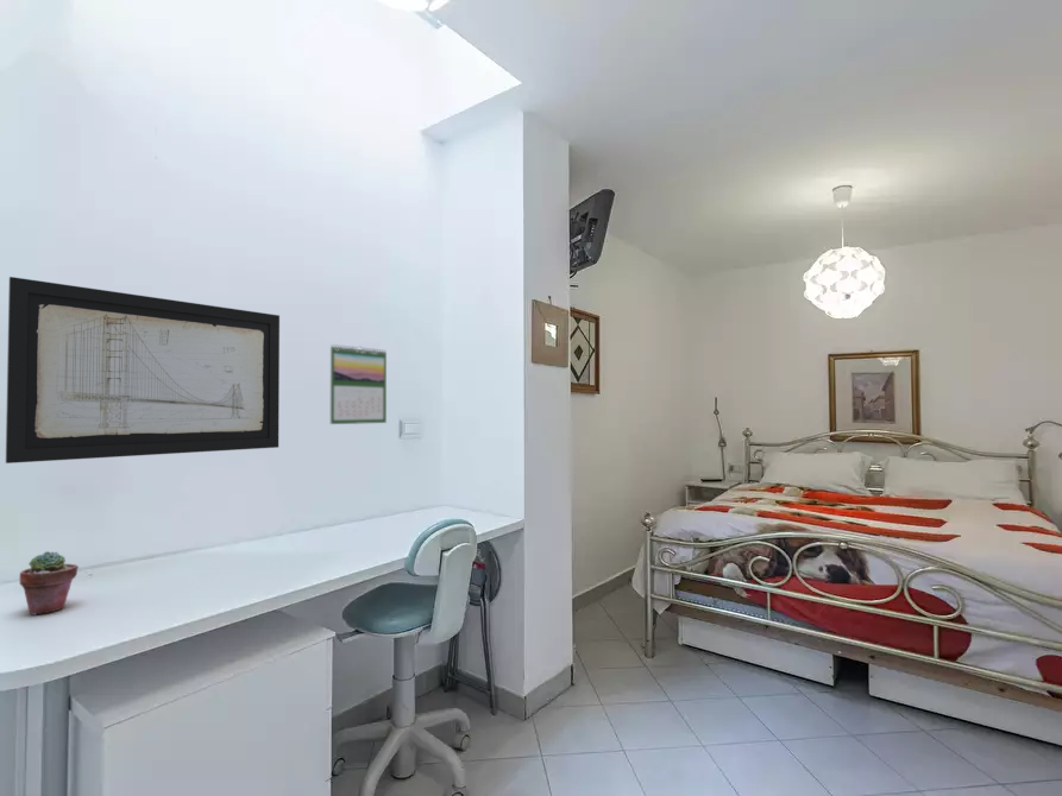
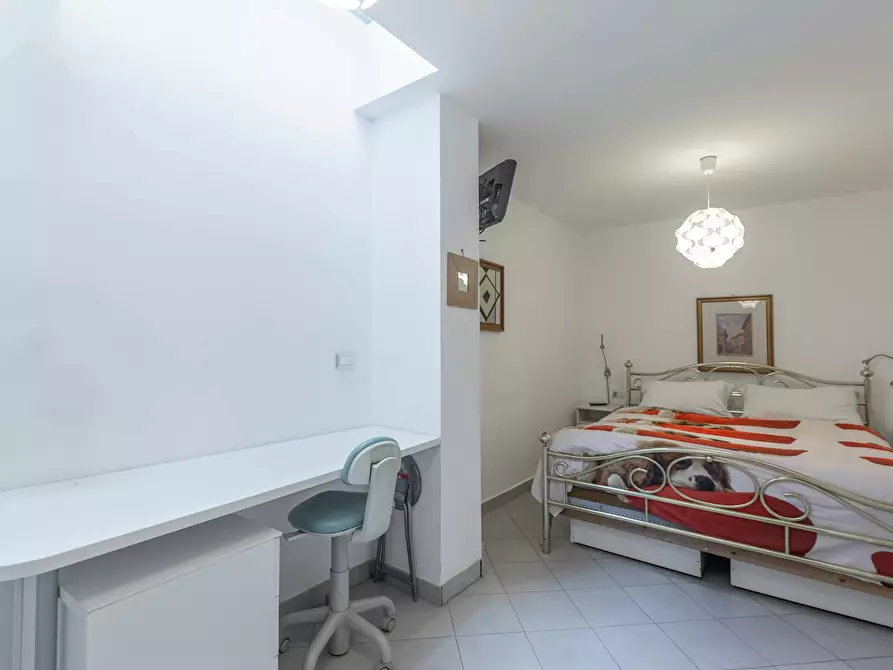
- potted succulent [19,550,80,617]
- calendar [329,343,388,425]
- wall art [5,276,281,465]
